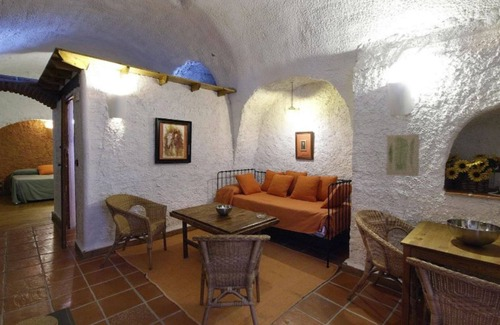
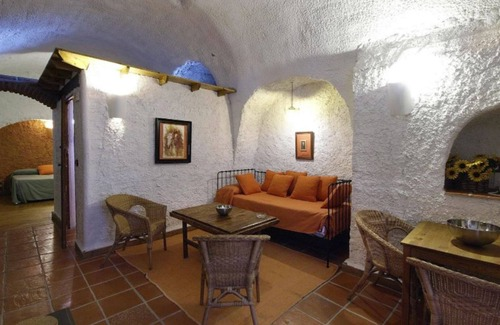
- wall art [385,133,420,177]
